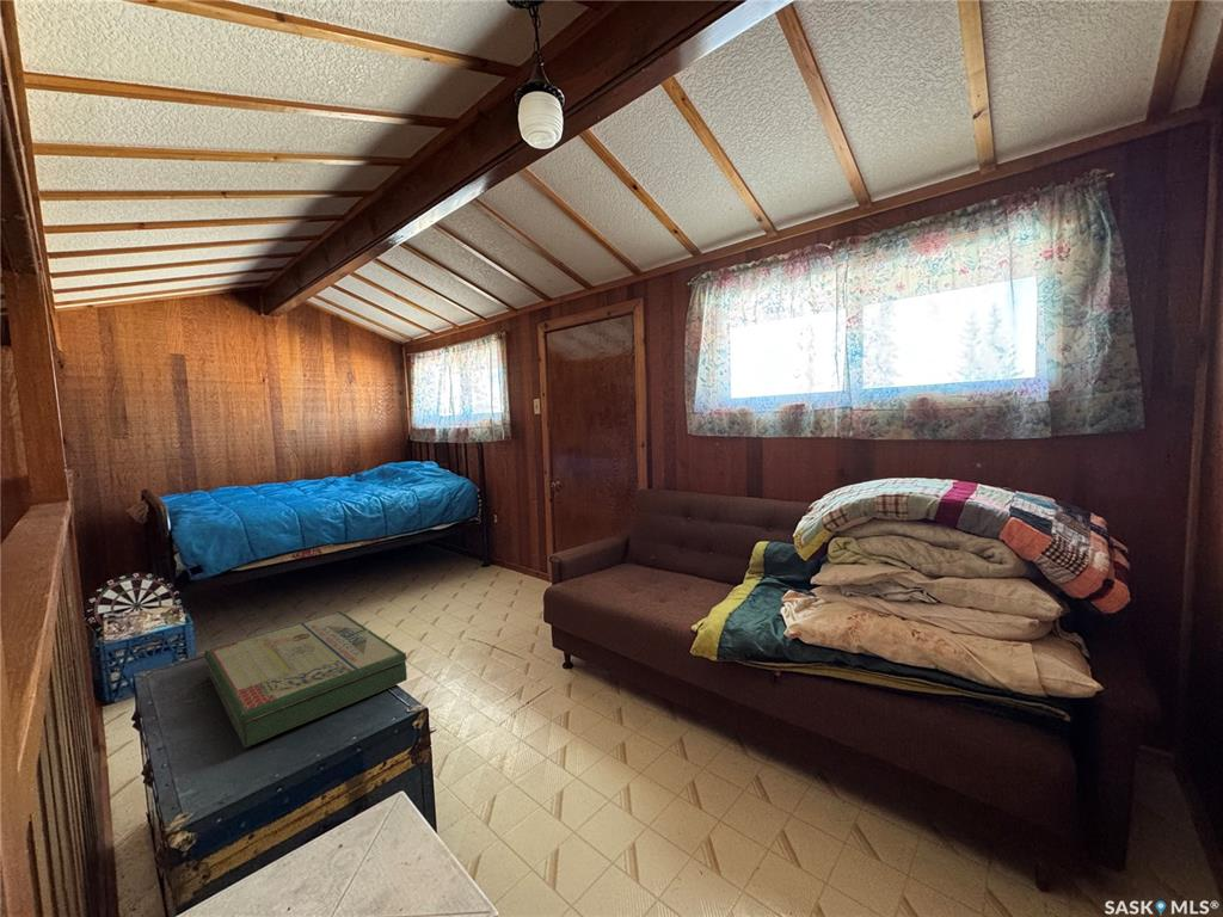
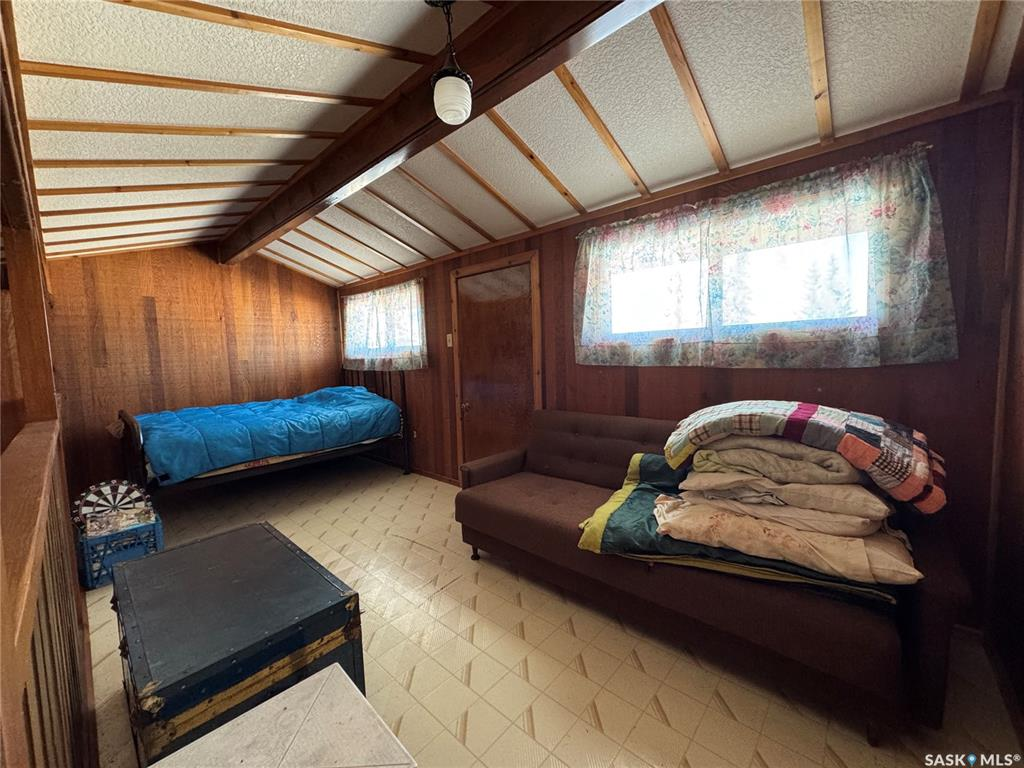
- board game [203,610,408,749]
